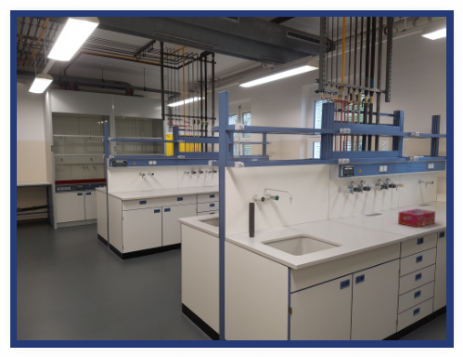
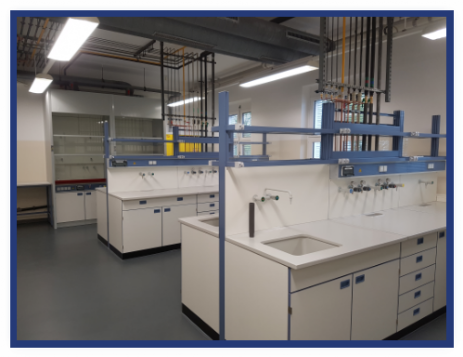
- tissue box [397,208,436,228]
